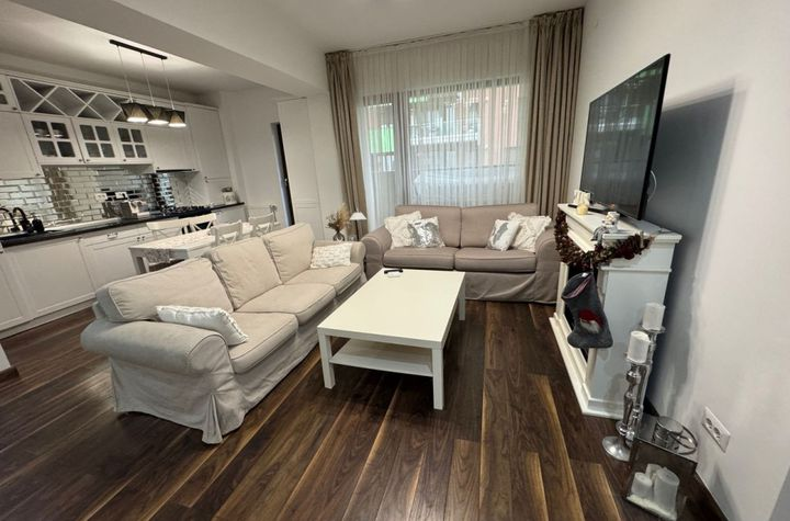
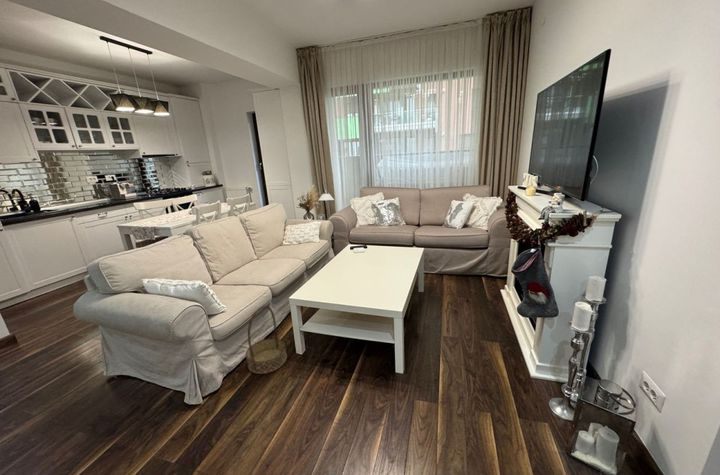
+ basket [245,305,288,375]
